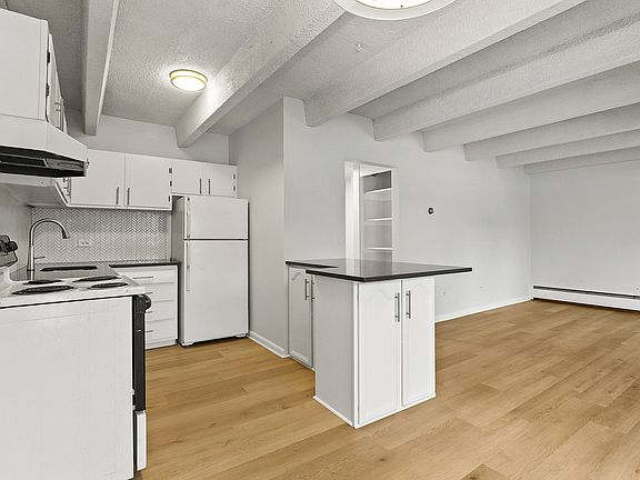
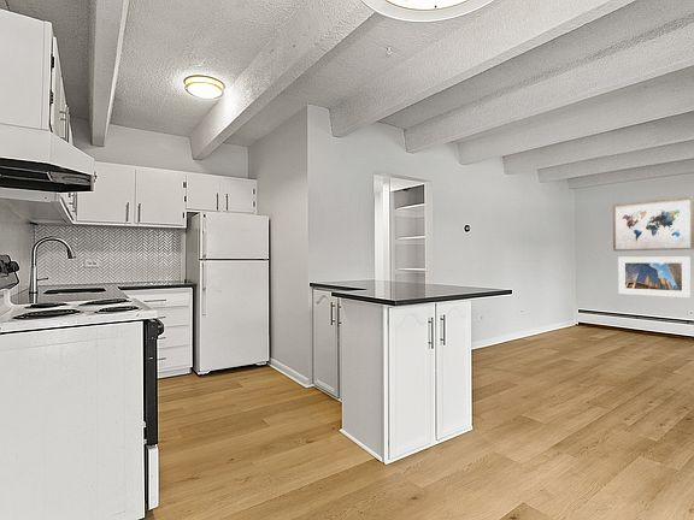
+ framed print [617,255,692,299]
+ wall art [612,195,694,253]
